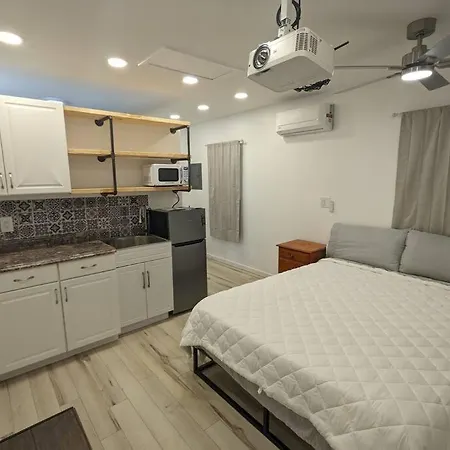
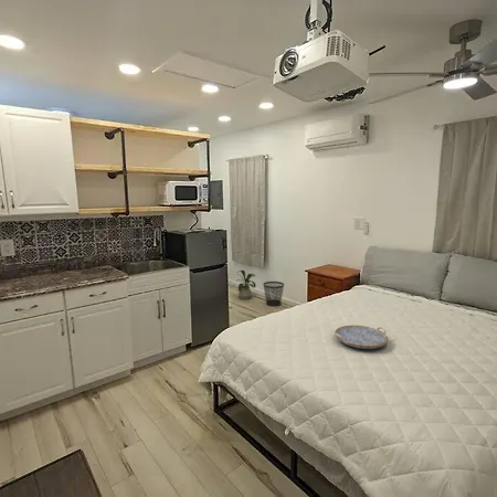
+ wastebasket [263,281,285,307]
+ serving tray [334,325,389,350]
+ house plant [236,269,257,300]
